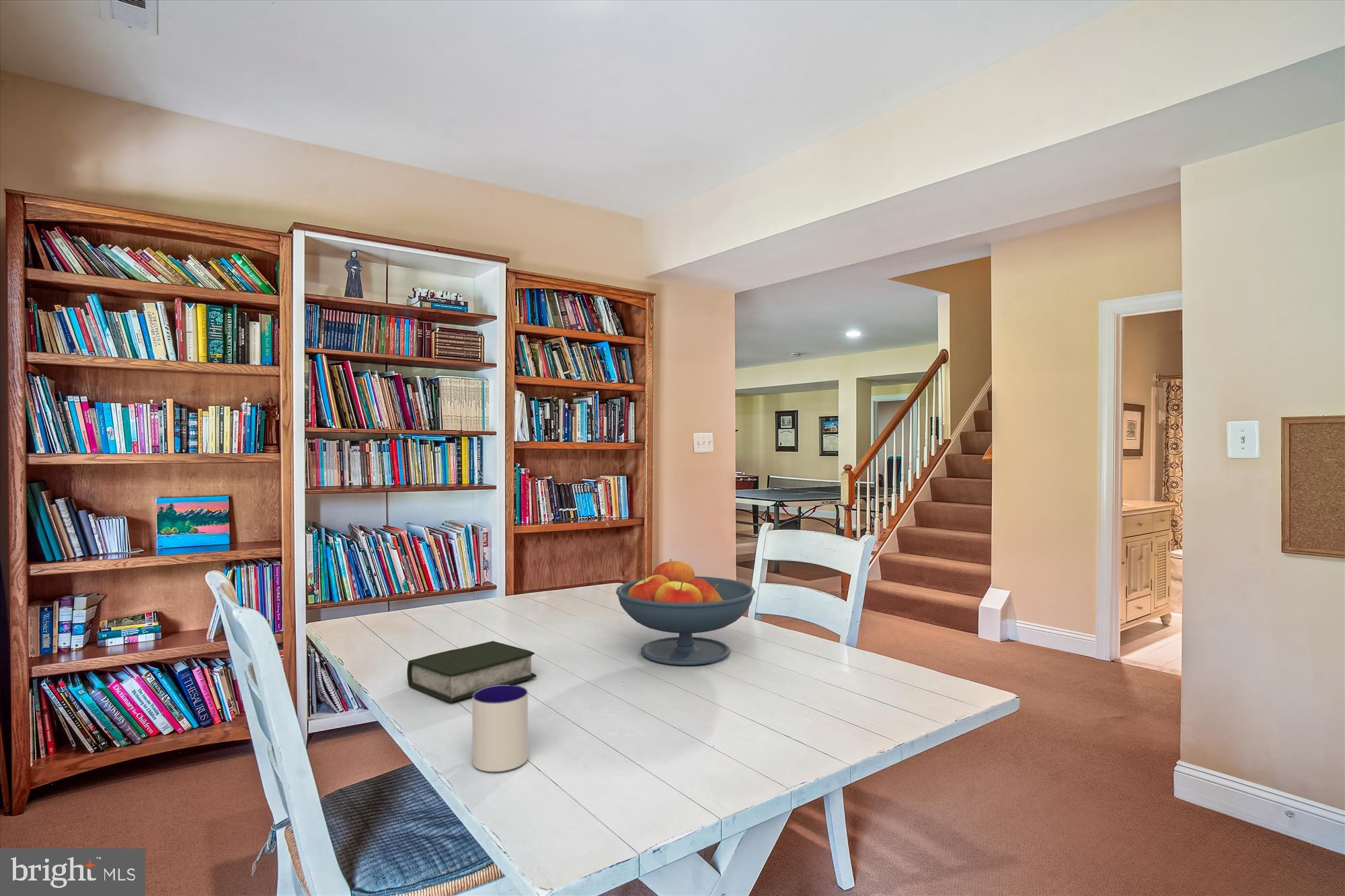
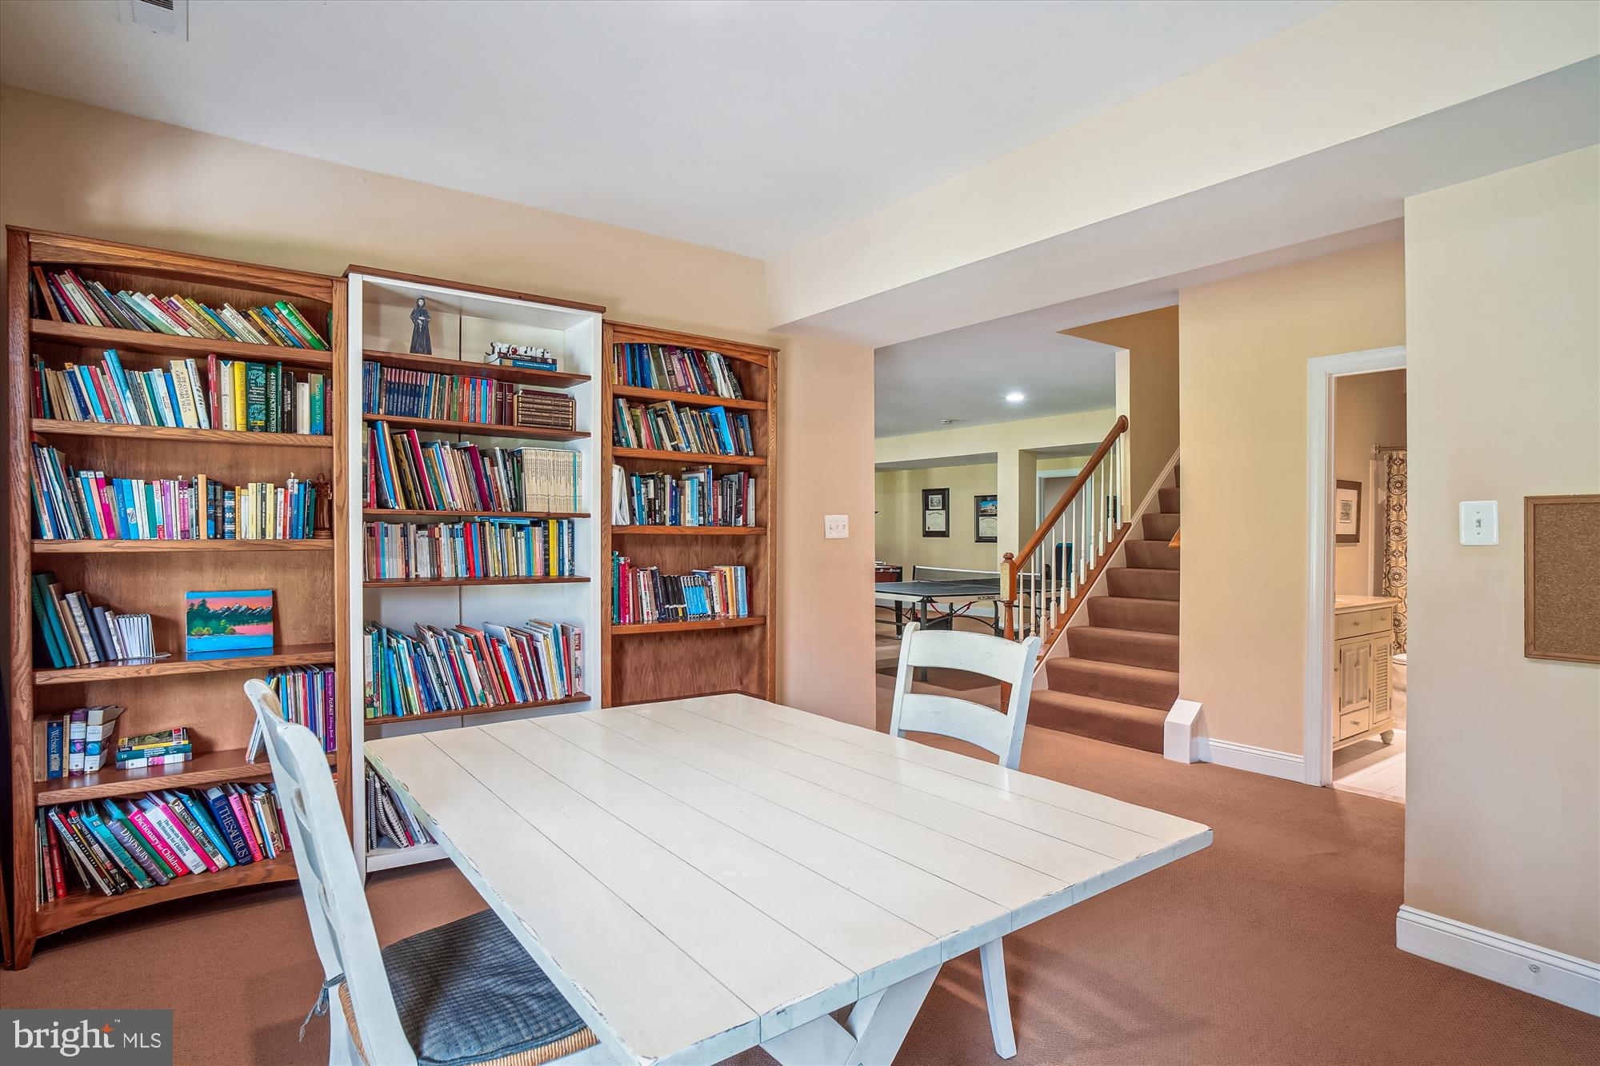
- book [406,641,537,702]
- mug [471,684,529,772]
- fruit bowl [615,558,756,666]
